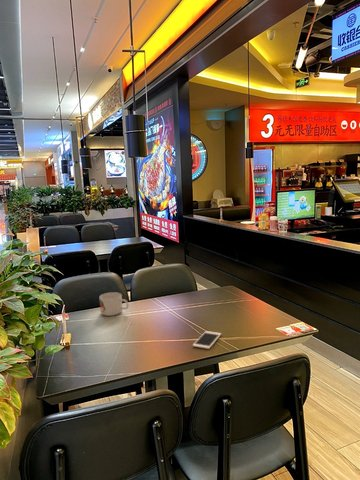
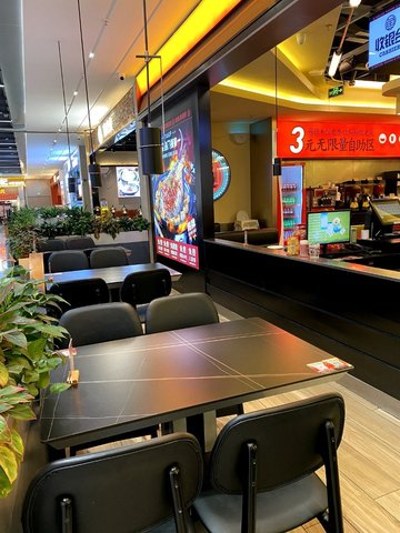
- cell phone [192,330,222,350]
- mug [99,291,130,317]
